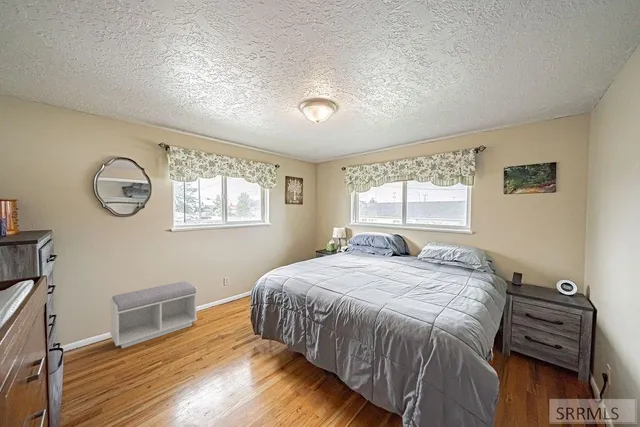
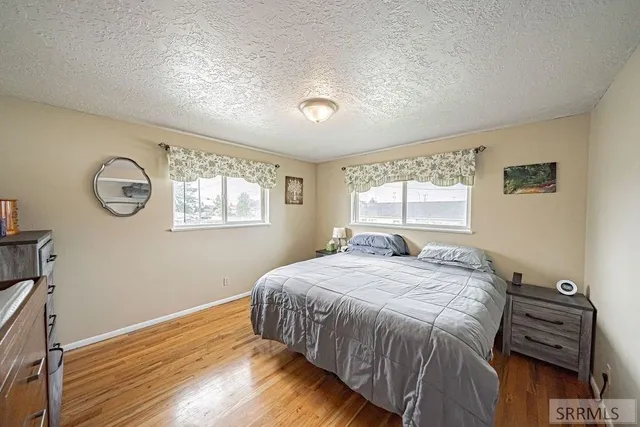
- bench [109,280,198,349]
